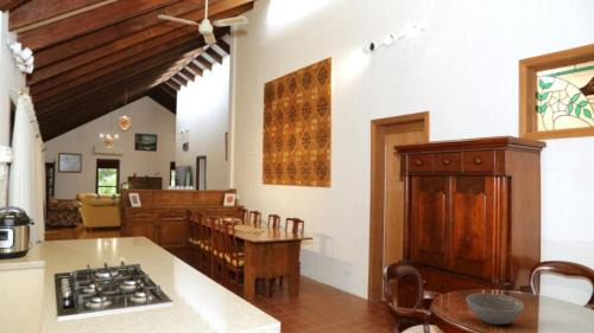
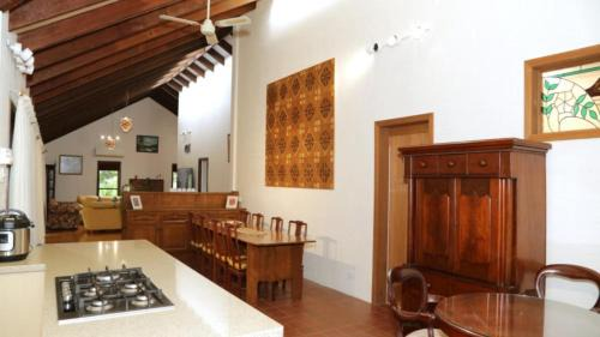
- bowl [465,293,525,326]
